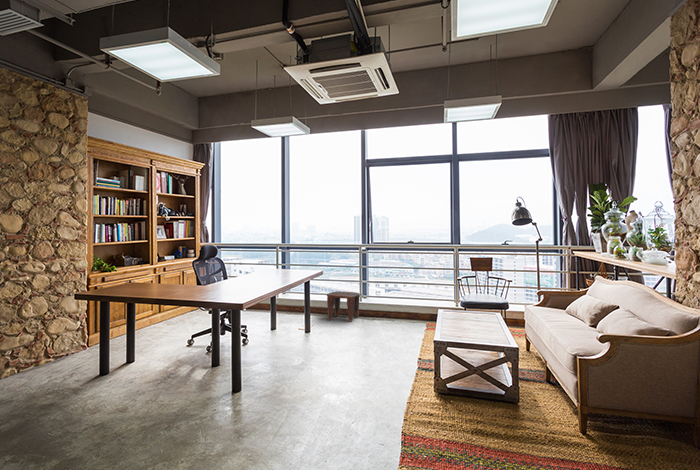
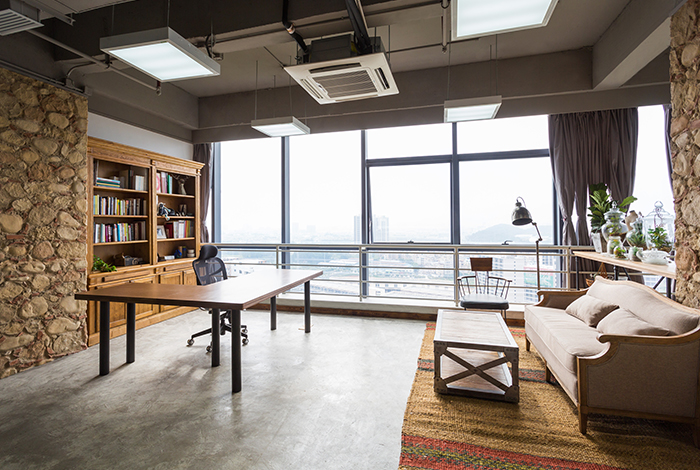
- stool [326,291,361,322]
